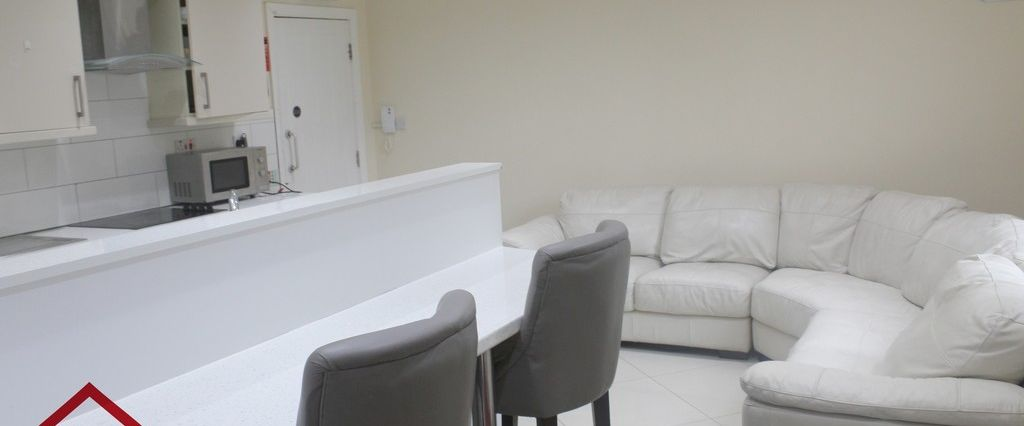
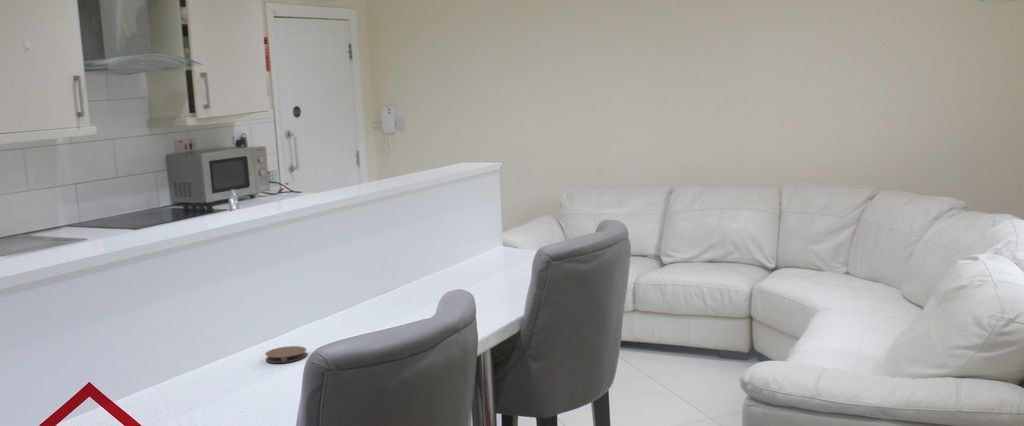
+ coaster [264,345,308,364]
